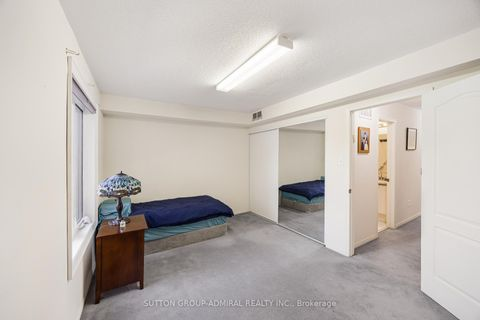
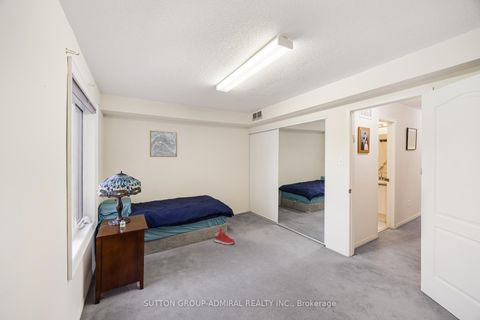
+ wall art [149,130,178,158]
+ sneaker [213,228,236,246]
